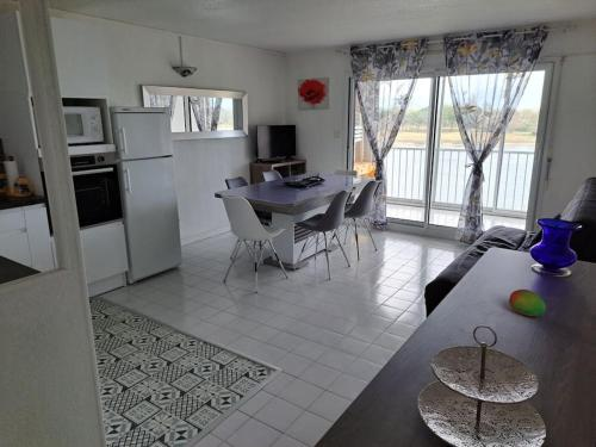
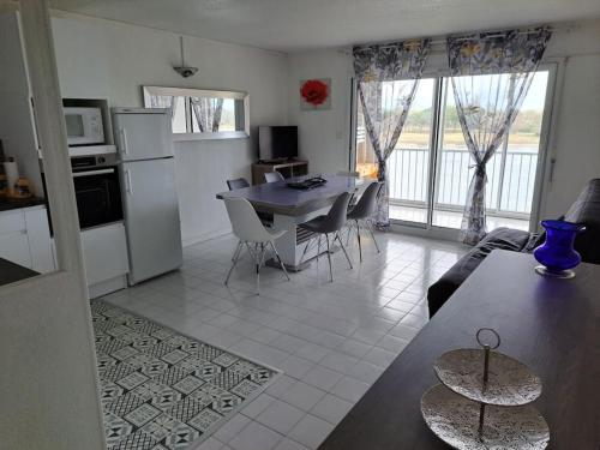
- fruit [508,288,547,317]
